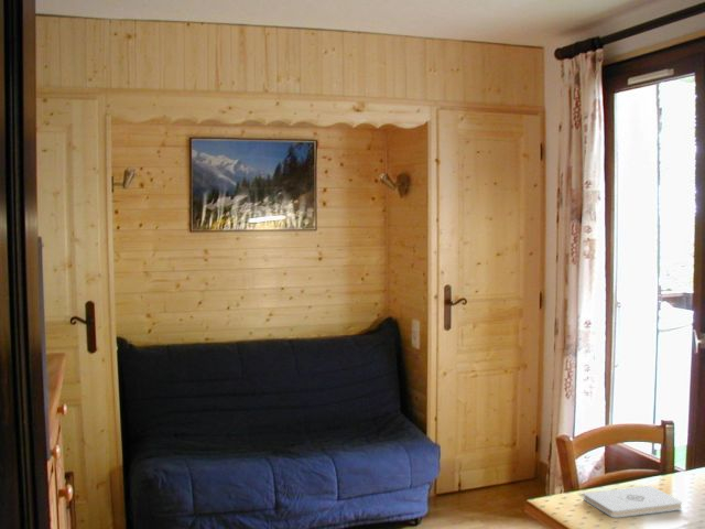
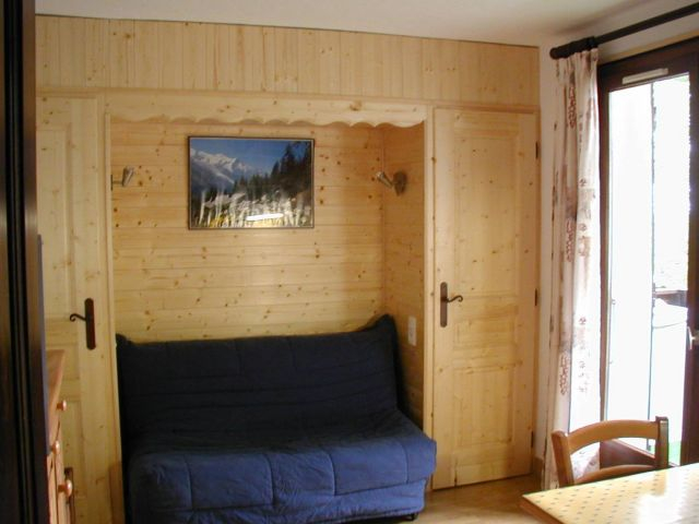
- notepad [583,485,683,518]
